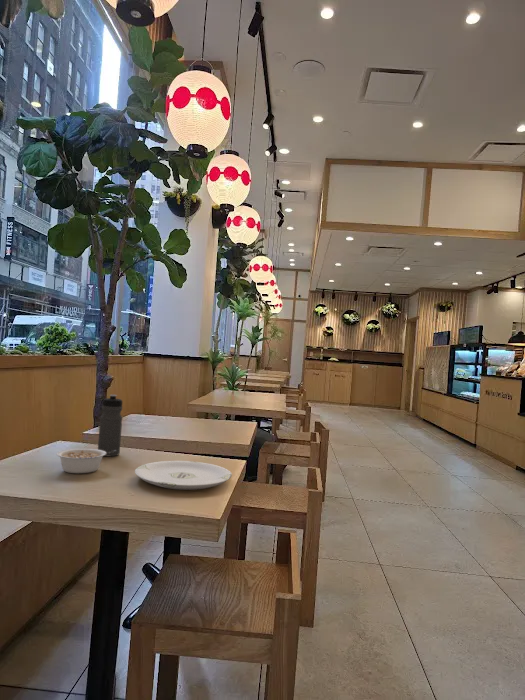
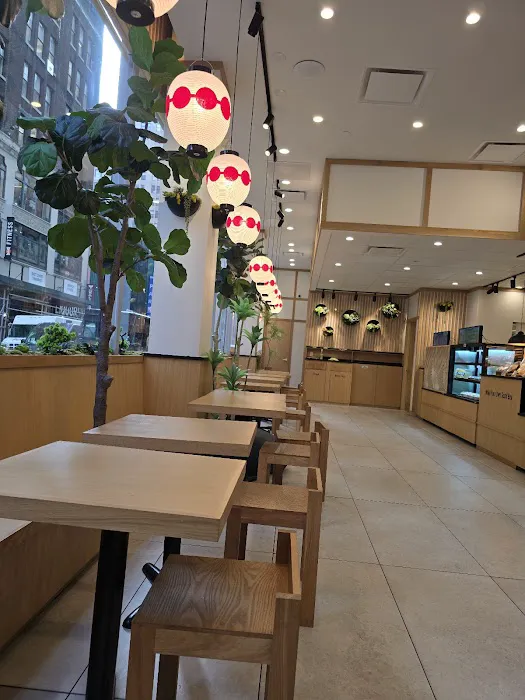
- legume [56,448,116,474]
- plate [134,460,233,491]
- water bottle [97,394,123,457]
